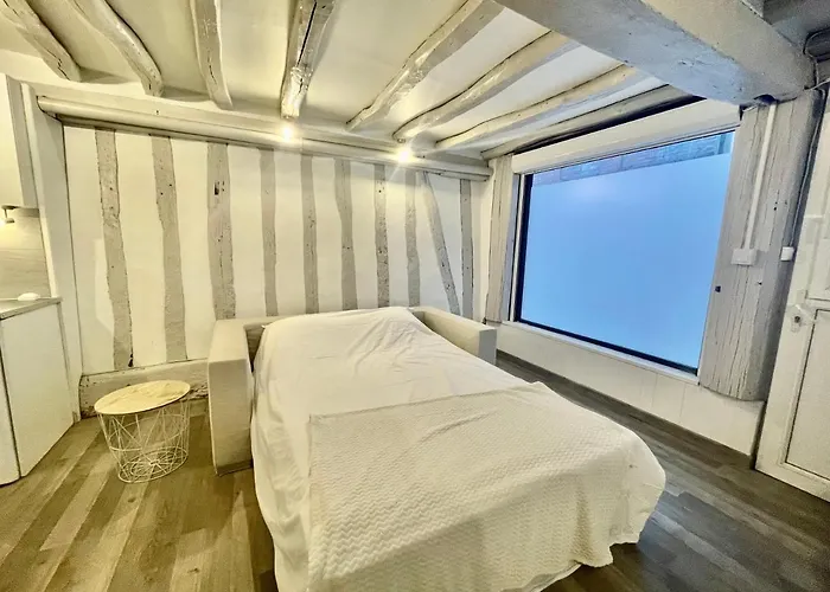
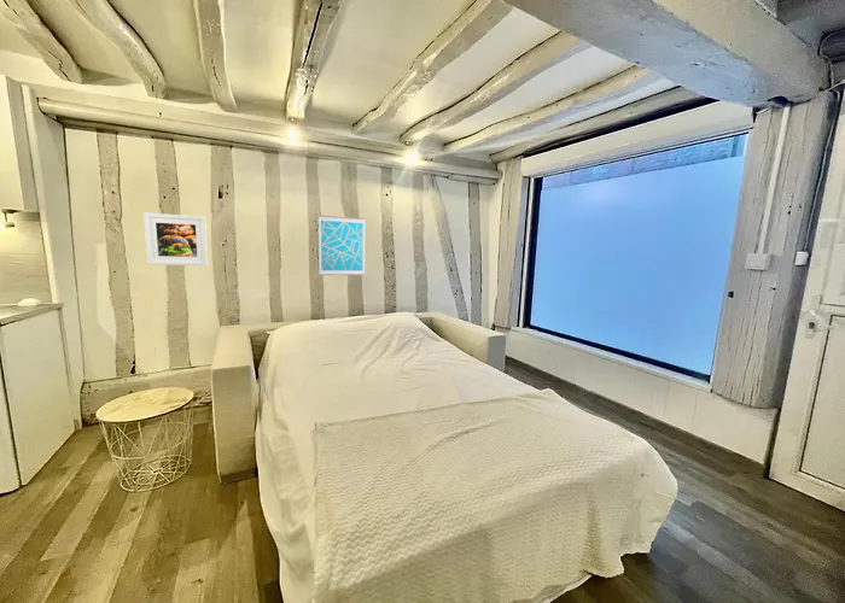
+ wall art [317,213,366,276]
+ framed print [142,212,209,267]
